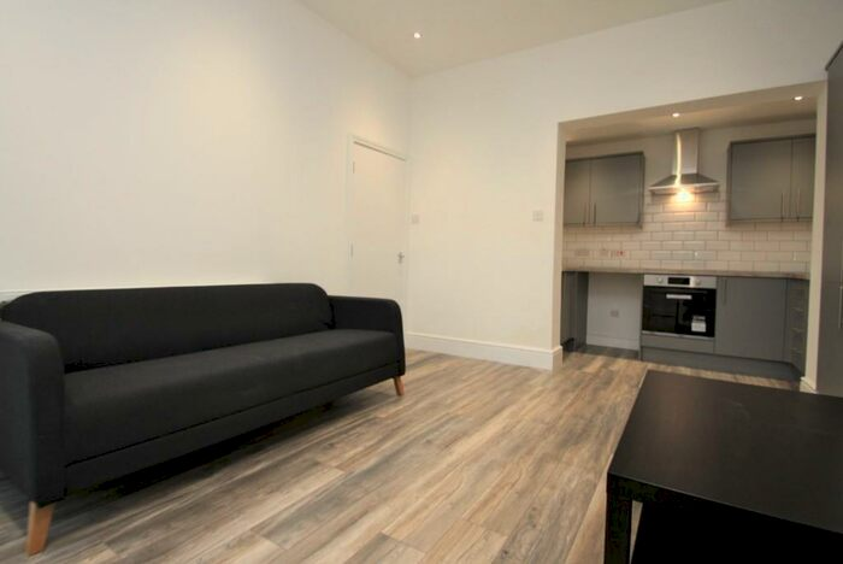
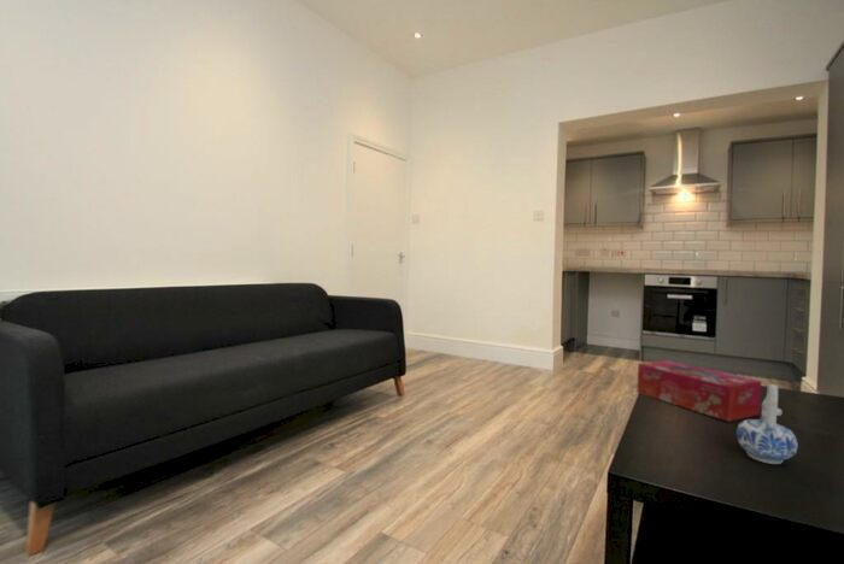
+ tissue box [637,359,762,423]
+ ceramic pitcher [735,383,799,465]
